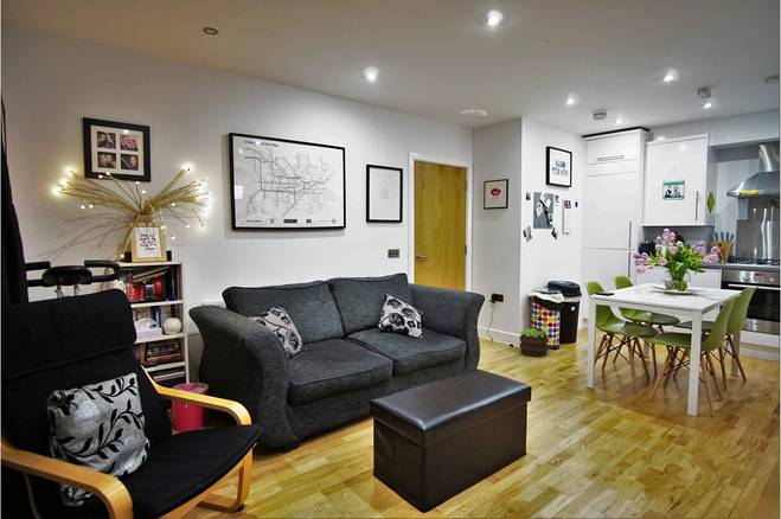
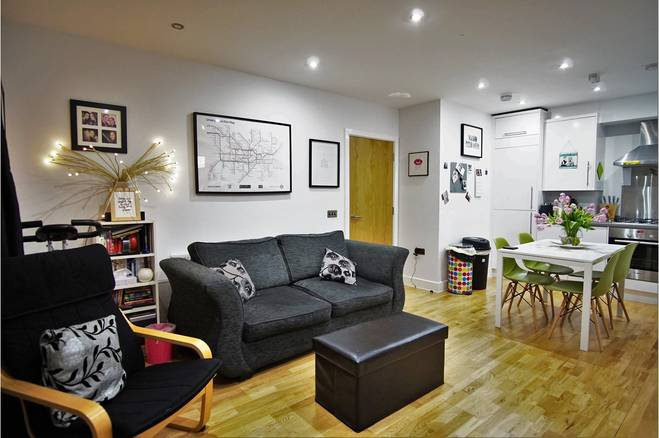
- potted plant [518,327,550,358]
